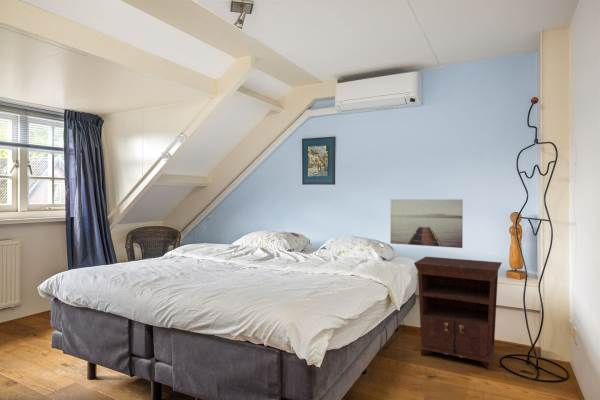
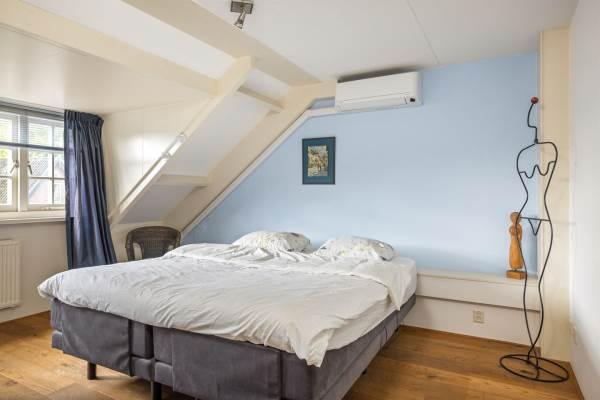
- nightstand [413,256,503,371]
- wall art [389,198,464,249]
